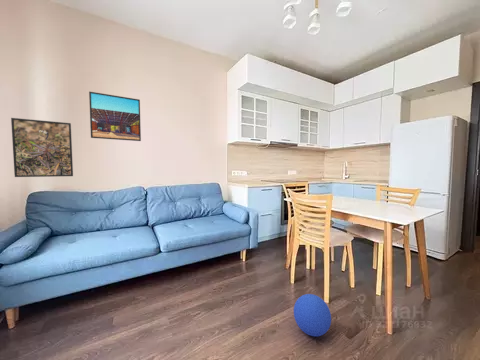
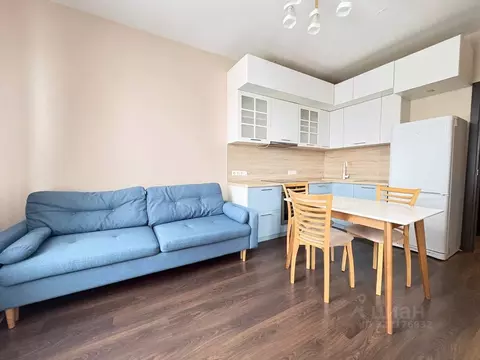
- ball [293,293,332,337]
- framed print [88,91,142,142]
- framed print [10,117,74,178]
